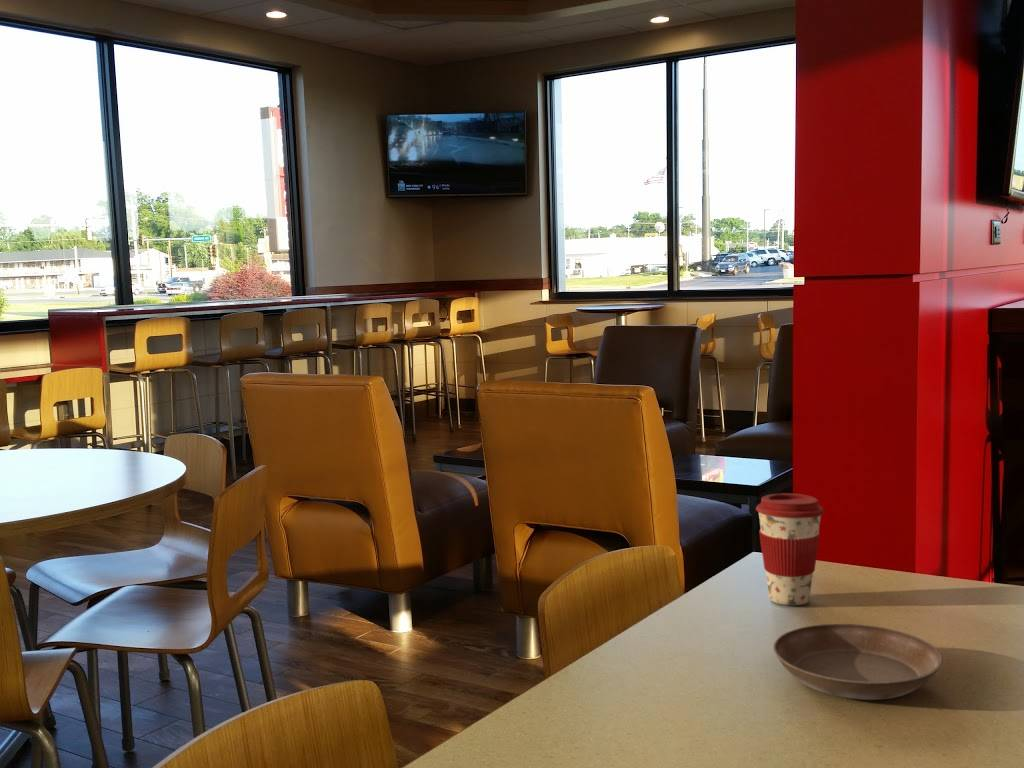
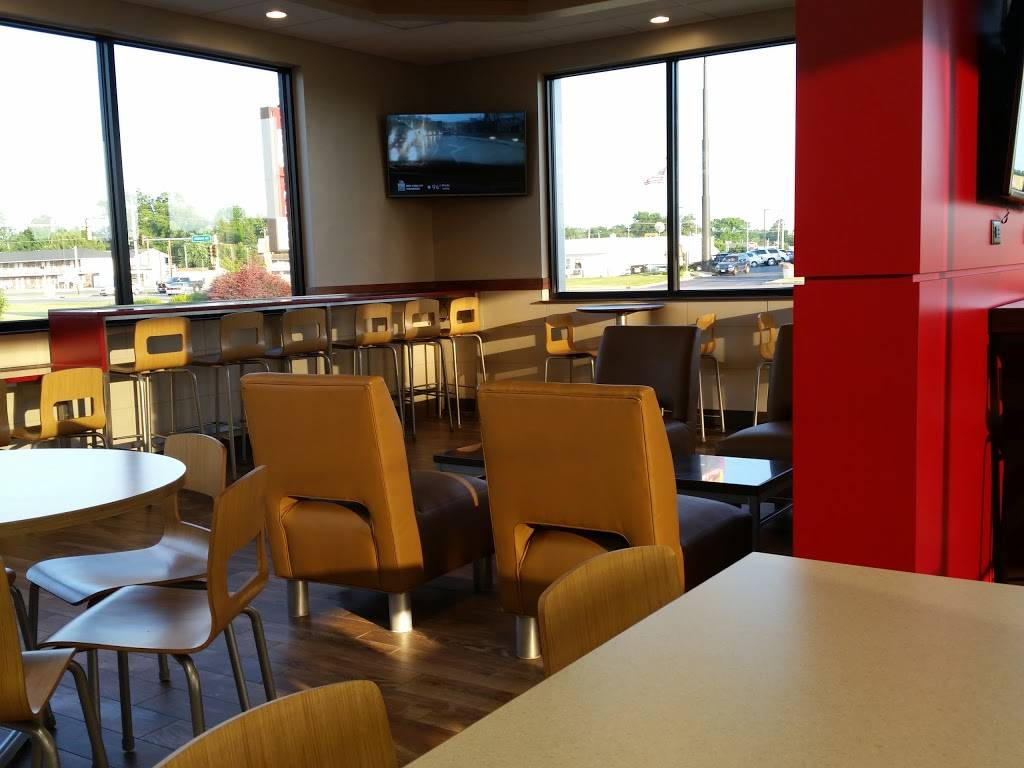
- saucer [772,623,944,701]
- coffee cup [755,492,825,606]
